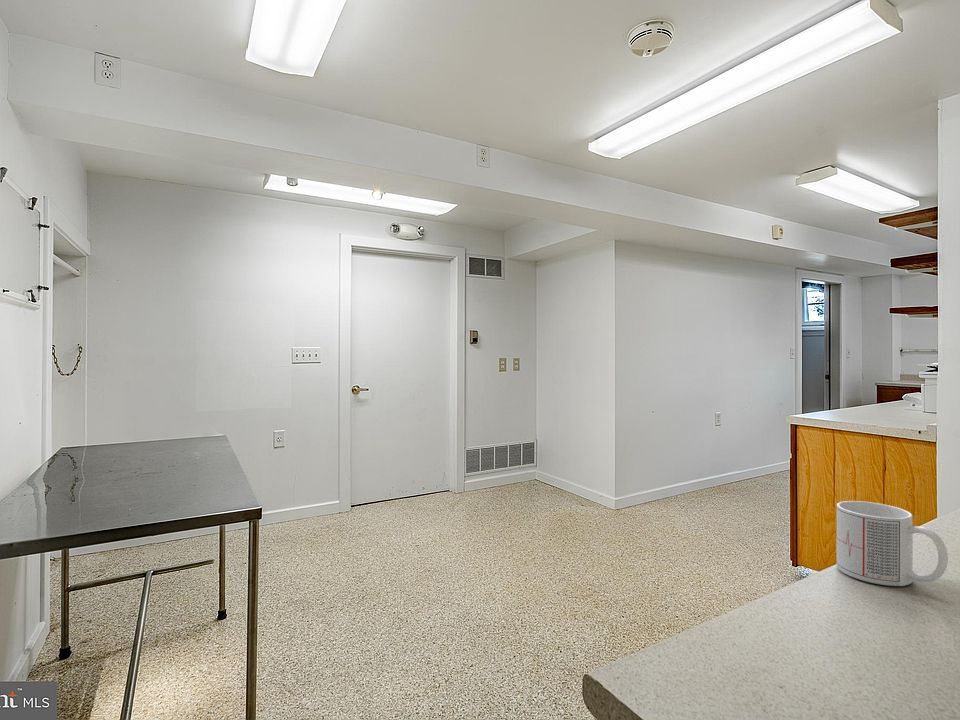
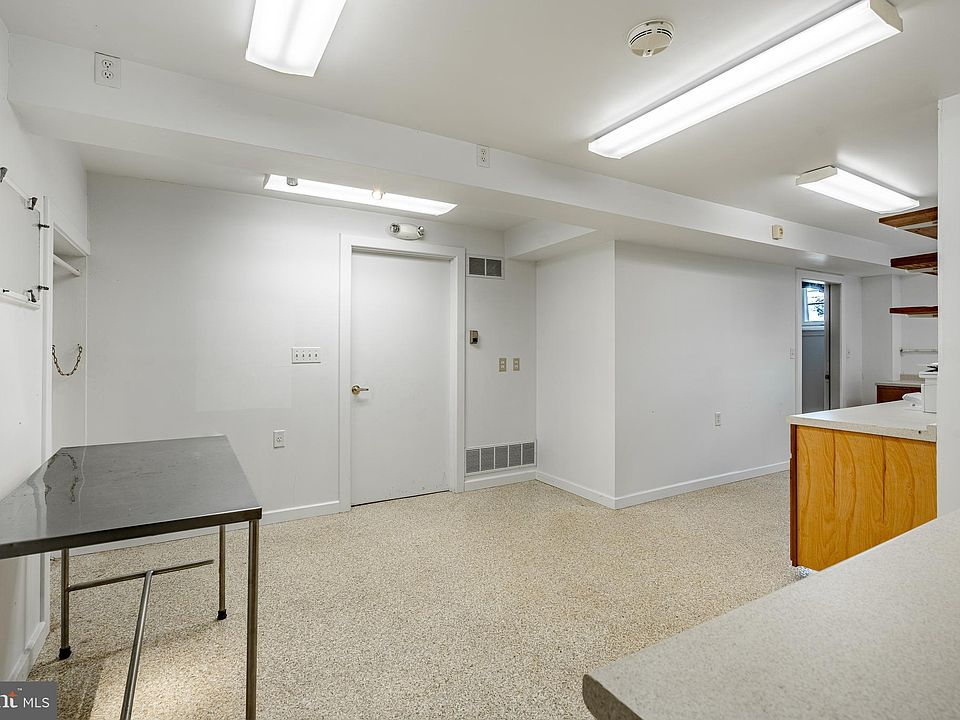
- mug [835,500,949,587]
